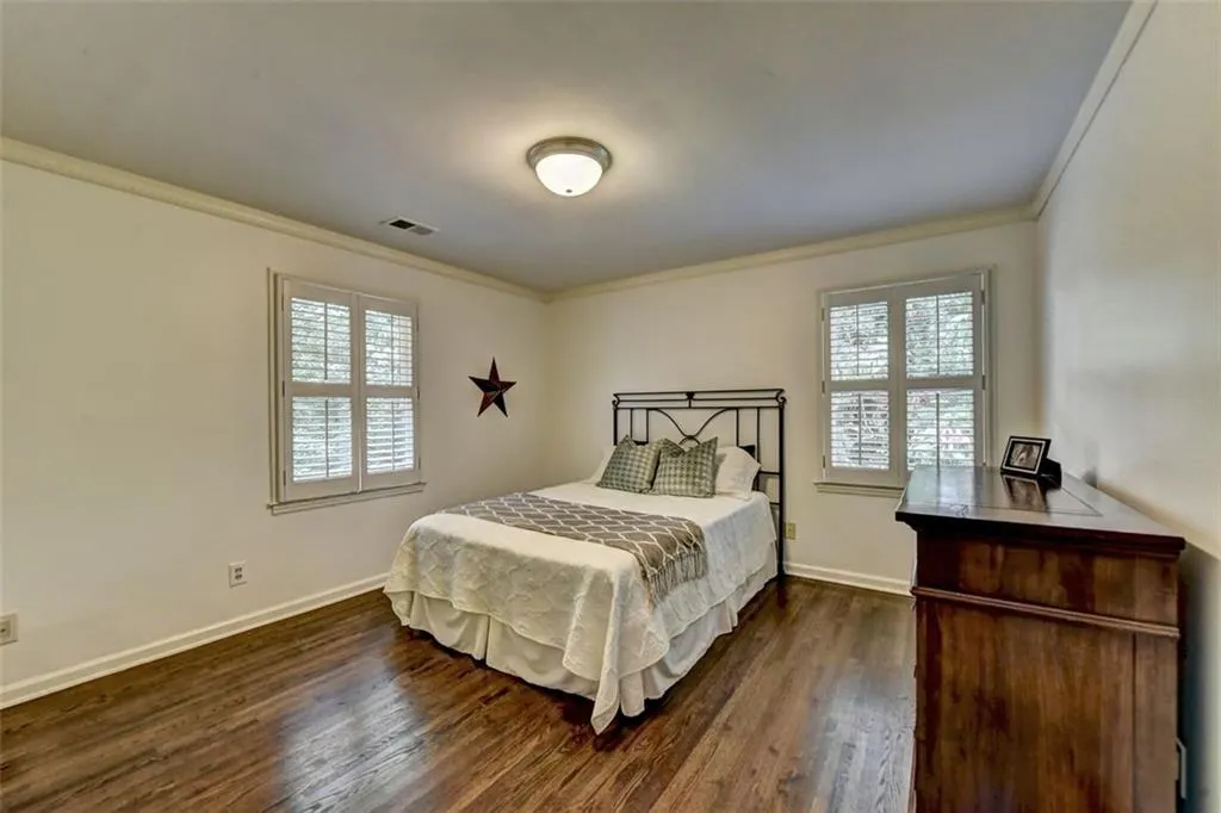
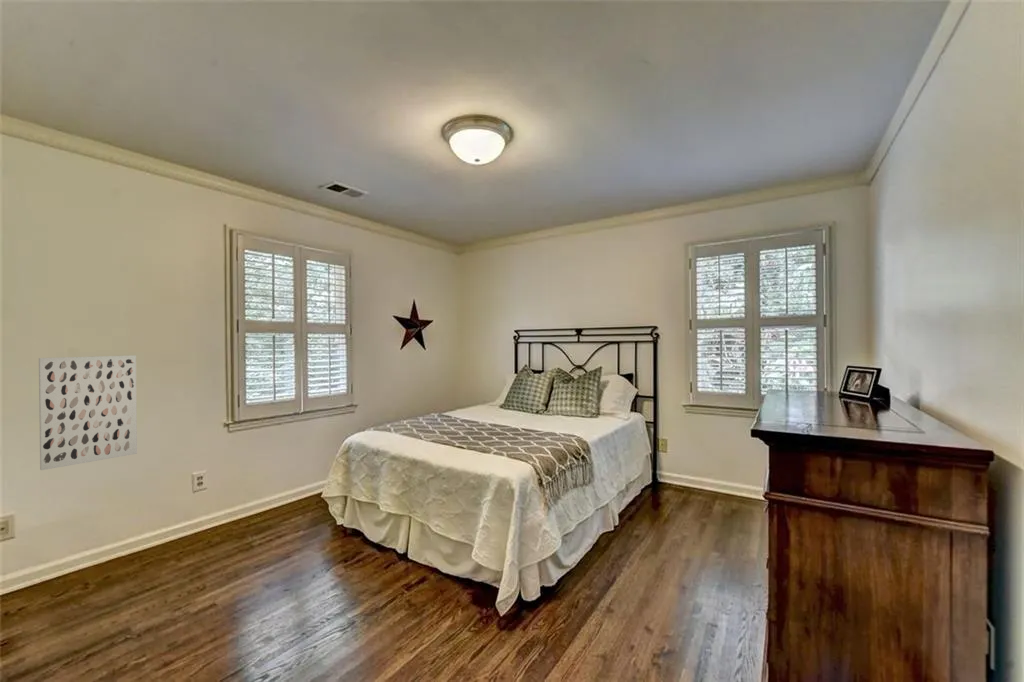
+ wall art [38,354,138,471]
